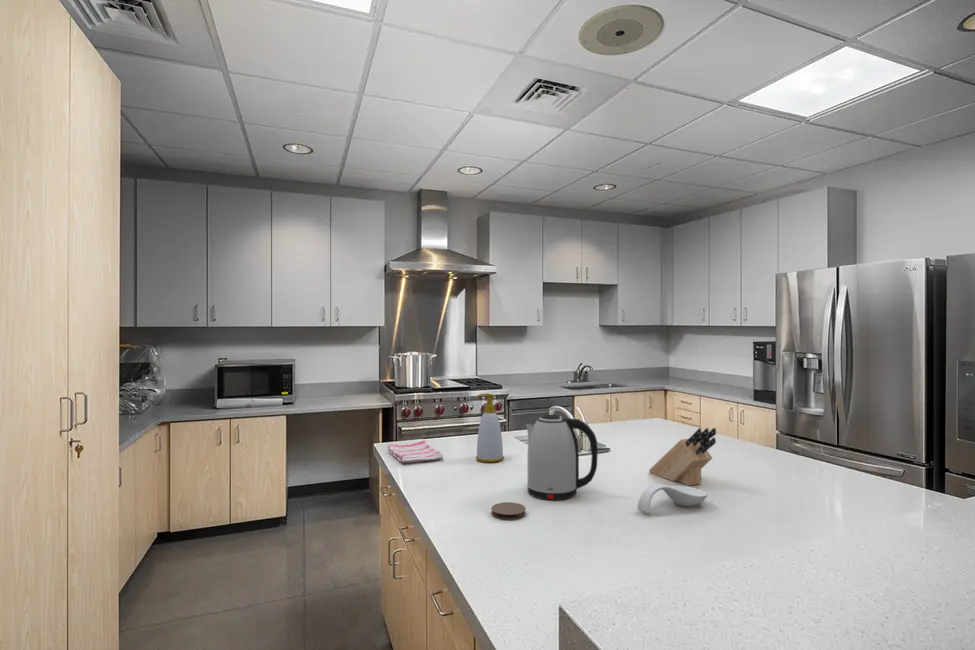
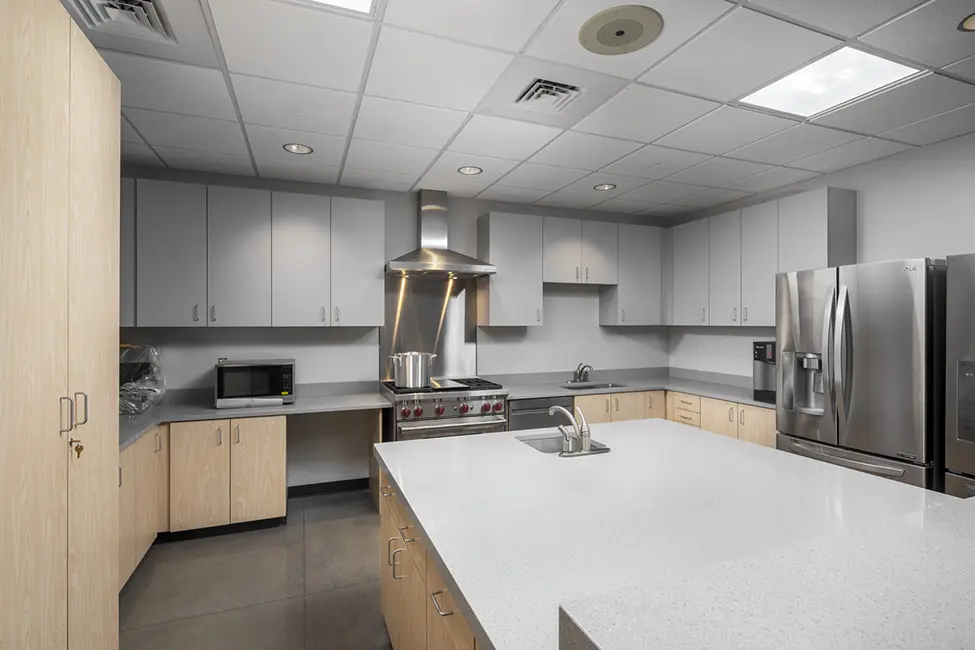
- soap bottle [474,392,505,463]
- coaster [490,501,527,520]
- knife block [648,427,717,486]
- kettle [525,413,599,501]
- dish towel [387,439,444,464]
- spoon rest [636,482,708,515]
